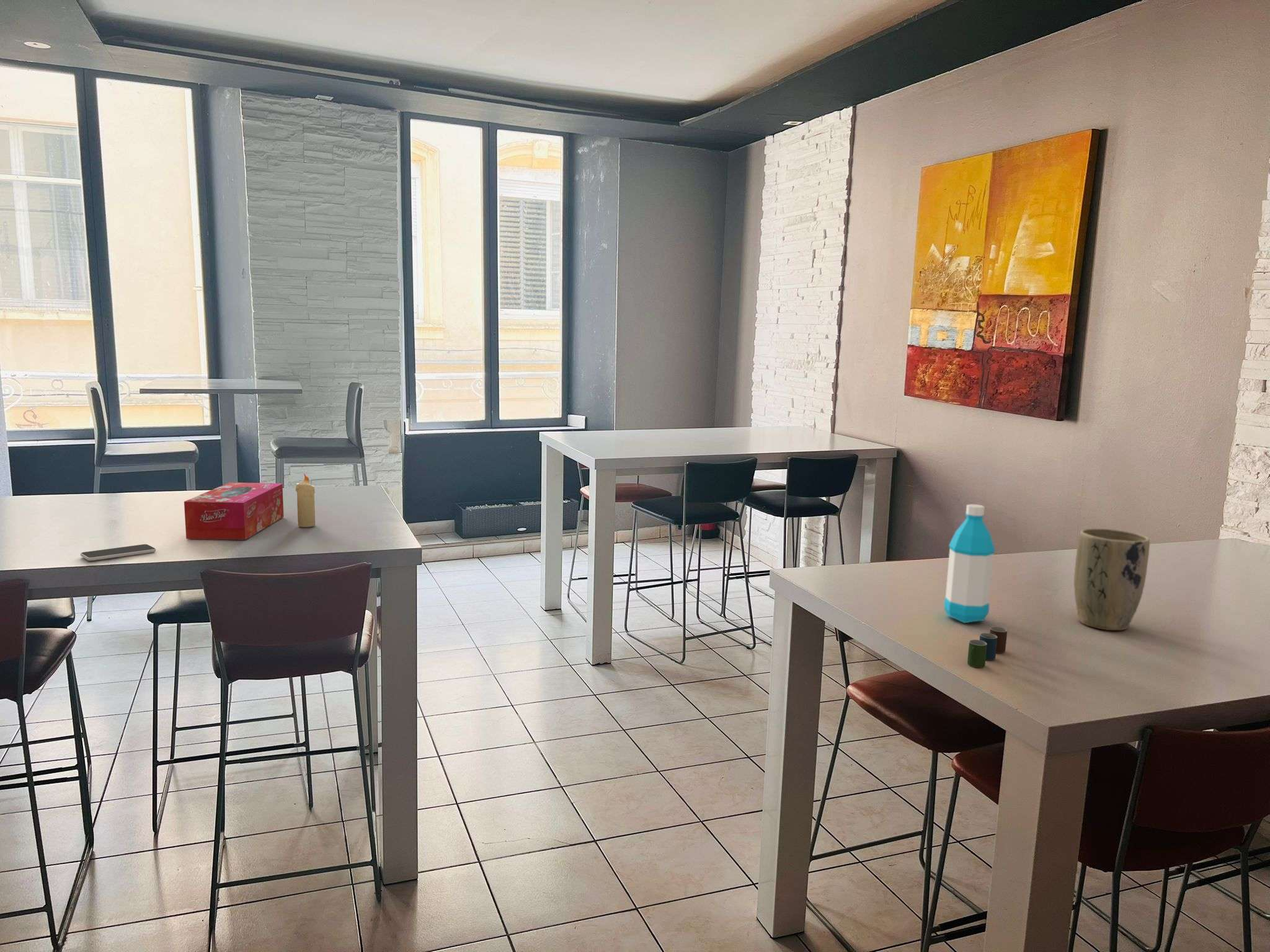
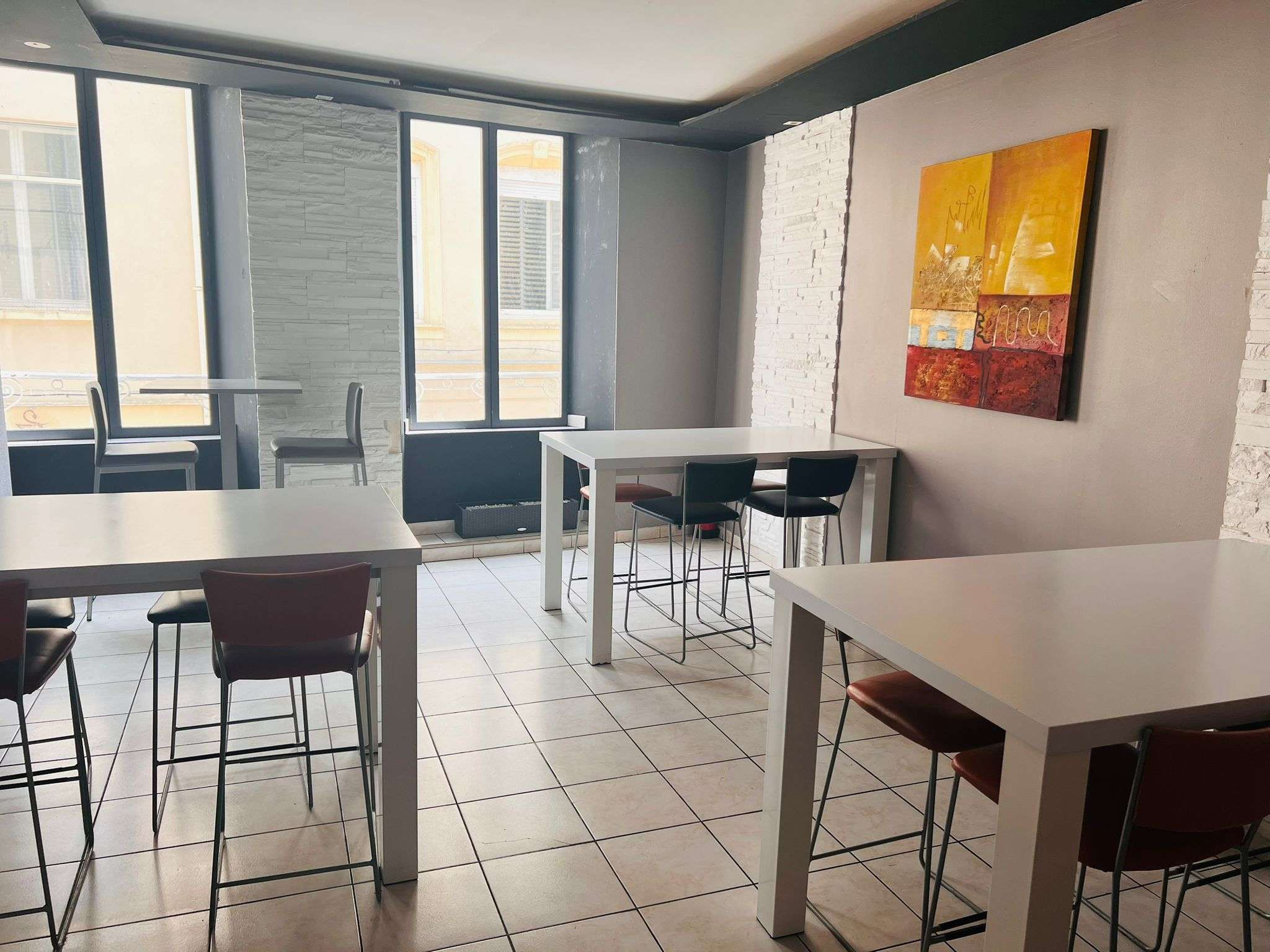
- plant pot [1073,527,1150,631]
- water bottle [943,503,996,624]
- cup [967,626,1008,668]
- candle [295,473,316,528]
- tissue box [184,482,284,540]
- smartphone [80,544,156,561]
